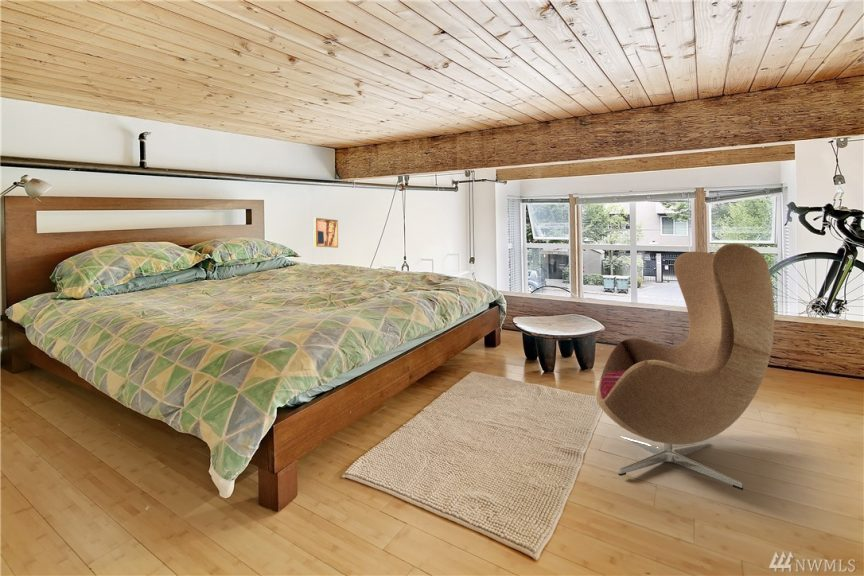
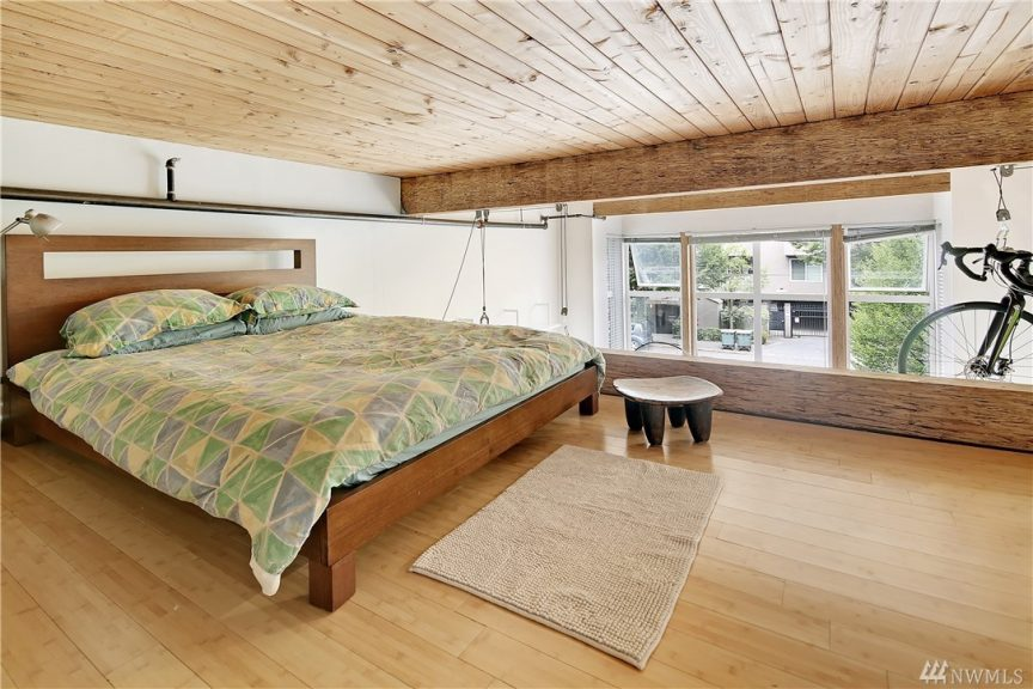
- wall art [312,217,339,249]
- armchair [596,243,775,491]
